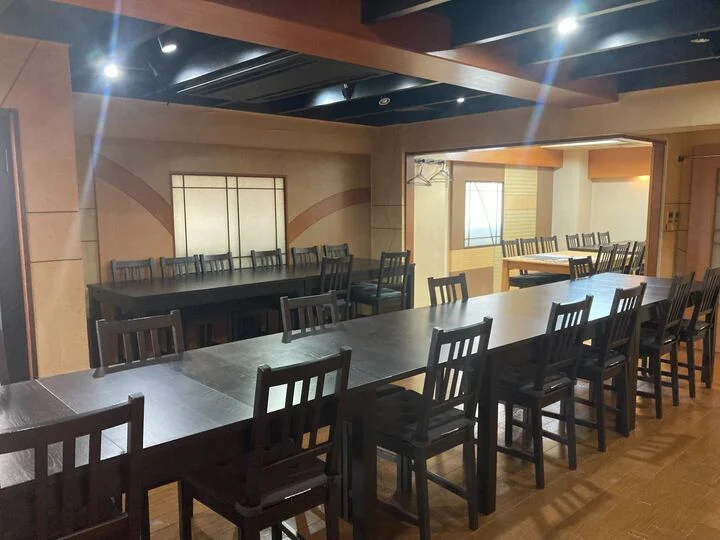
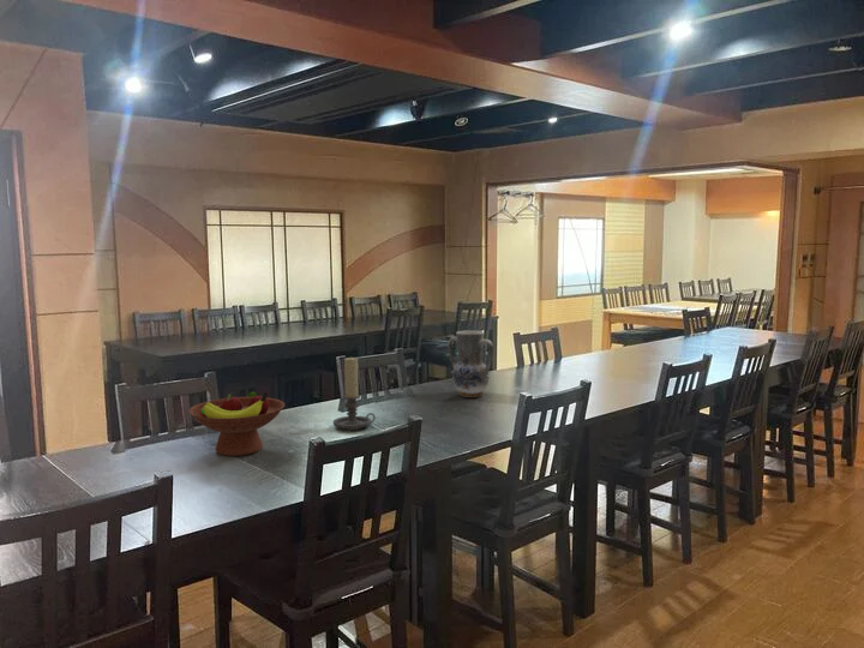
+ fruit bowl [187,390,286,457]
+ candle holder [332,355,377,431]
+ vase [446,330,494,398]
